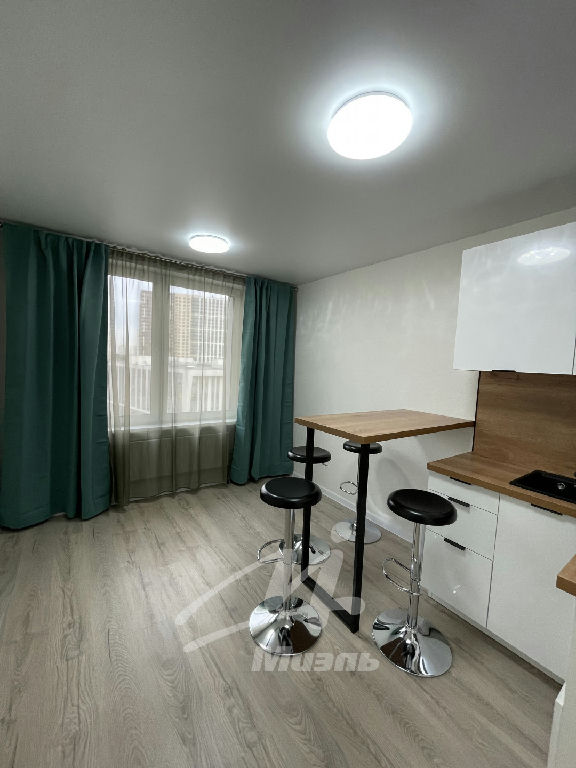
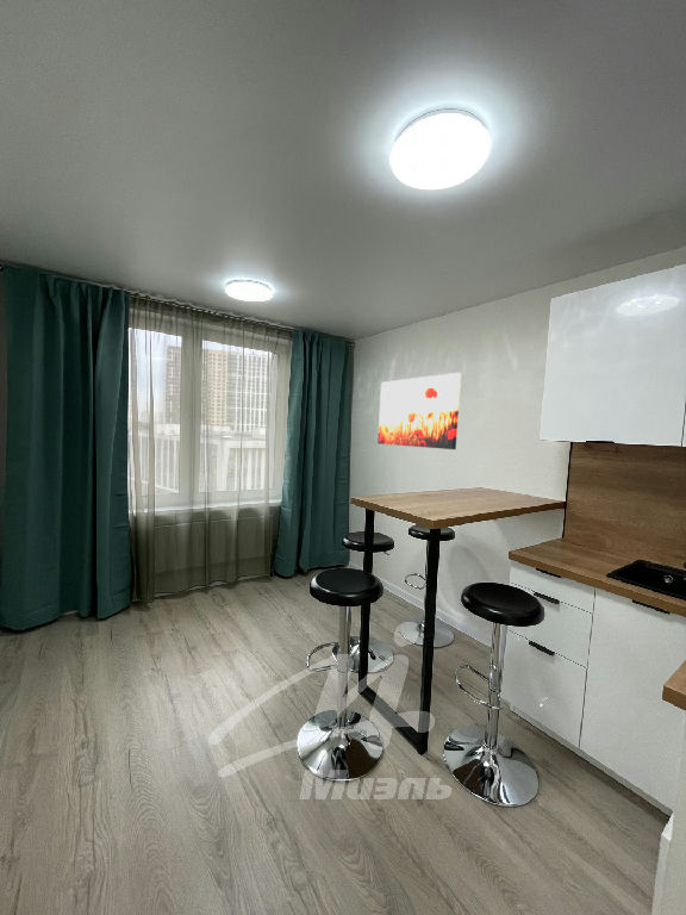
+ wall art [376,372,462,450]
